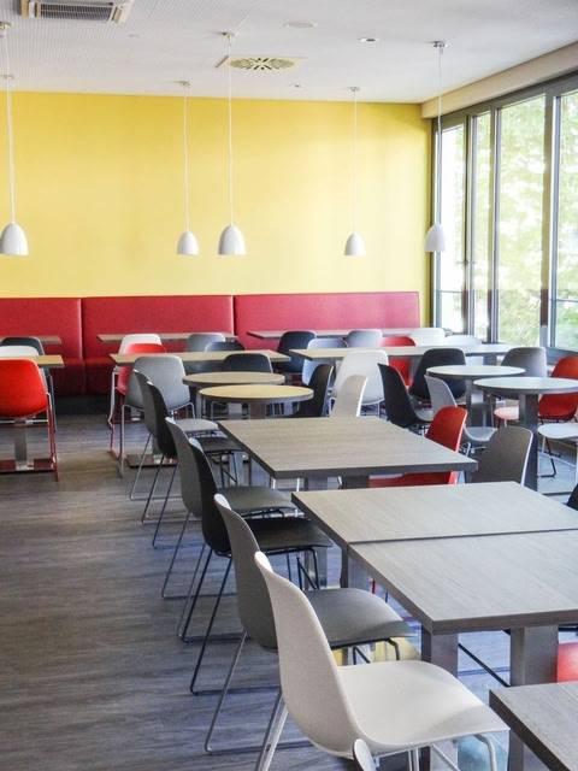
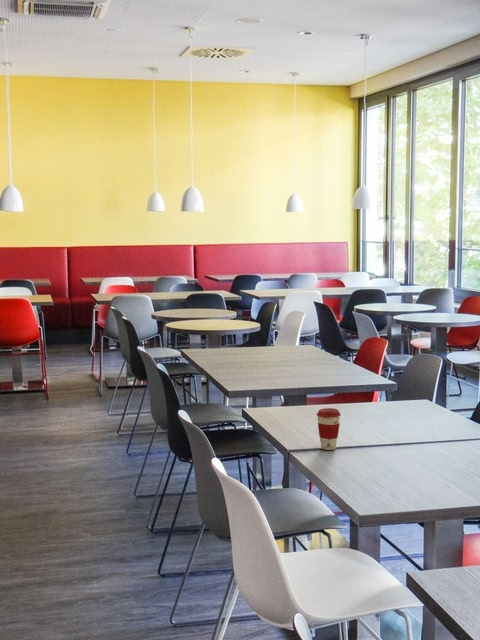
+ coffee cup [315,407,342,451]
